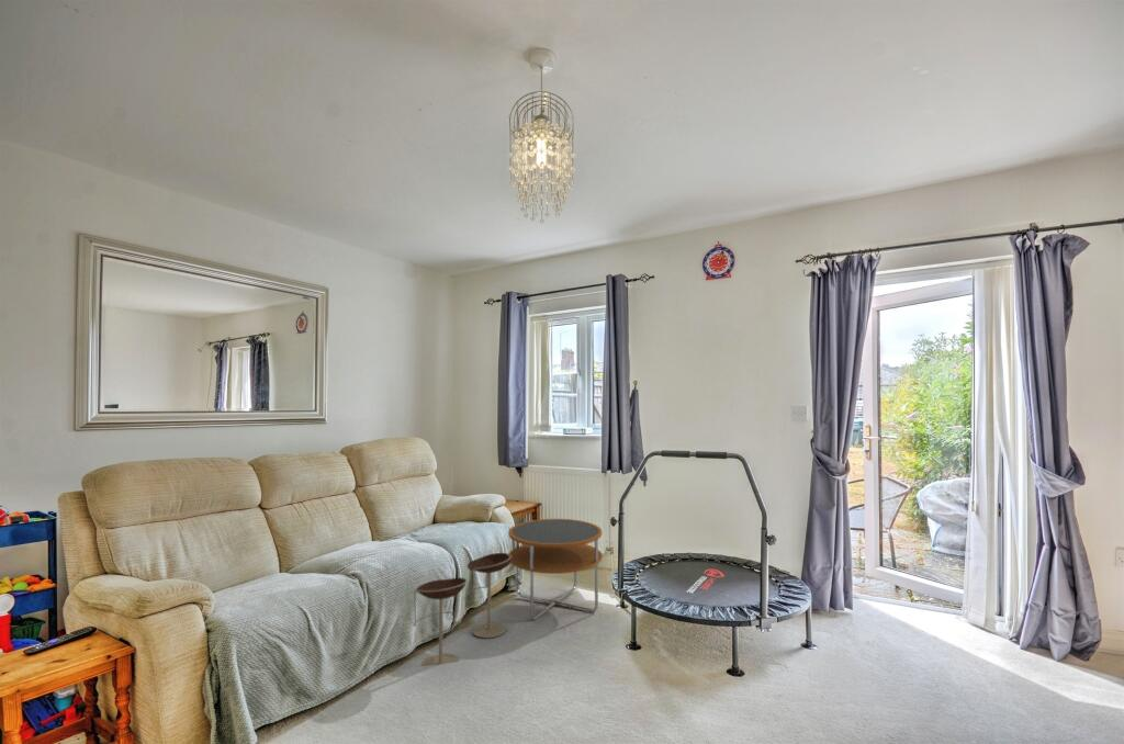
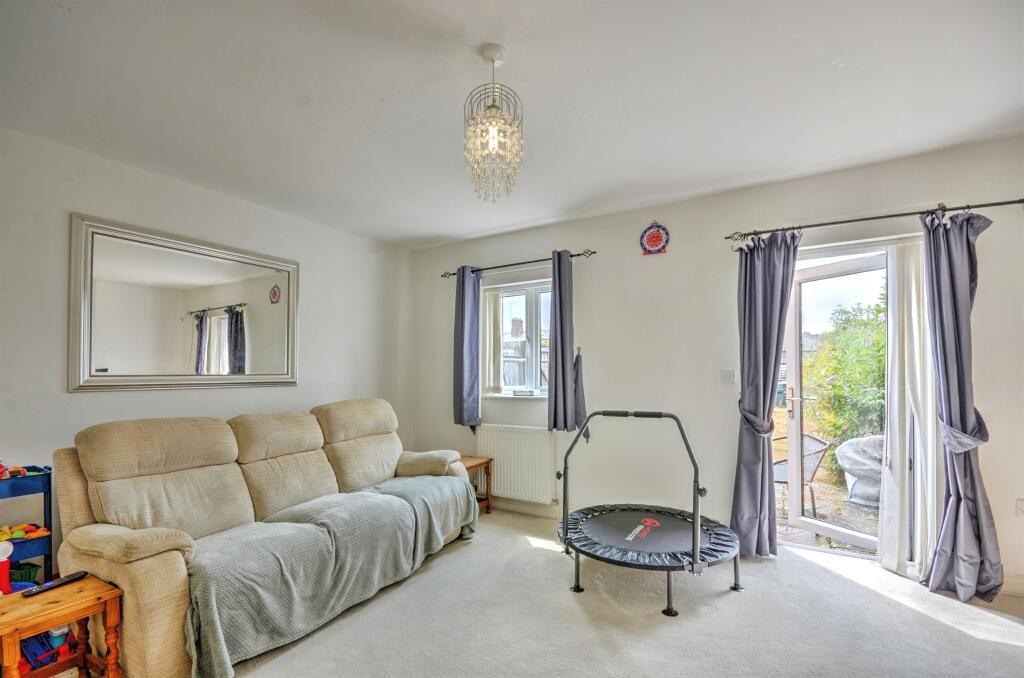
- side table [507,518,603,622]
- bar stool [413,552,512,667]
